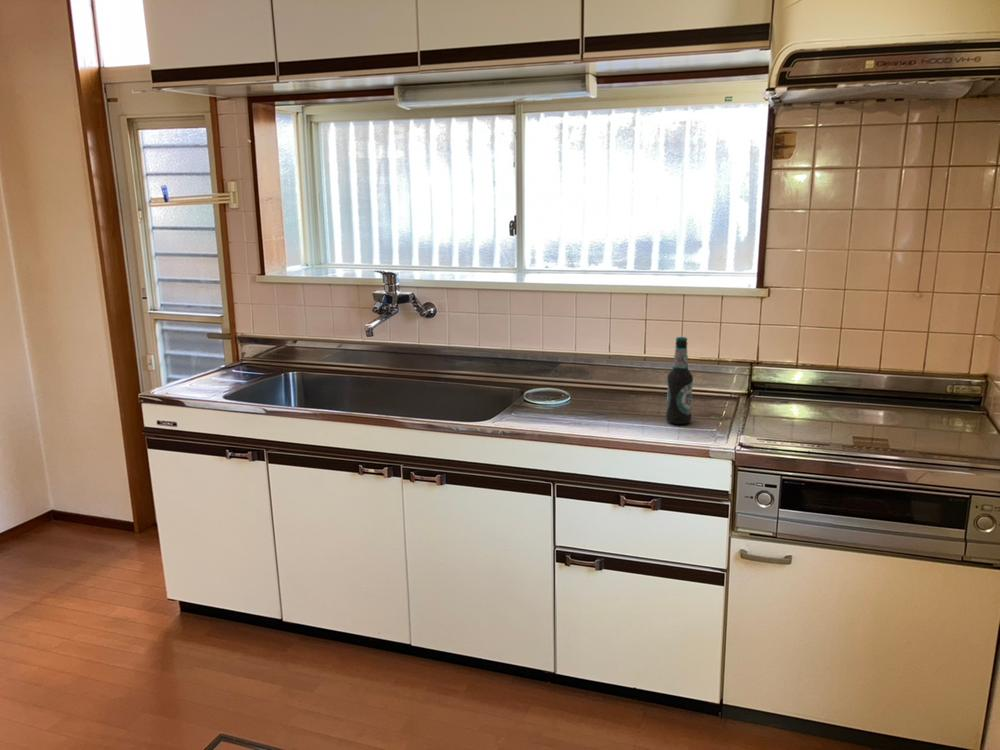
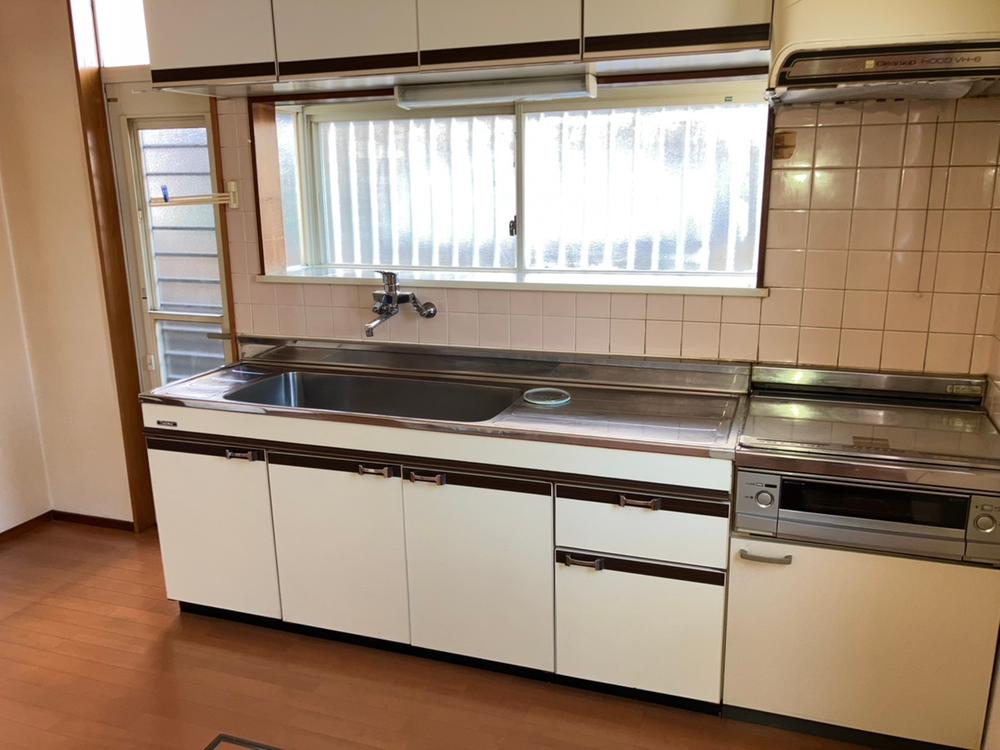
- bottle [665,336,694,425]
